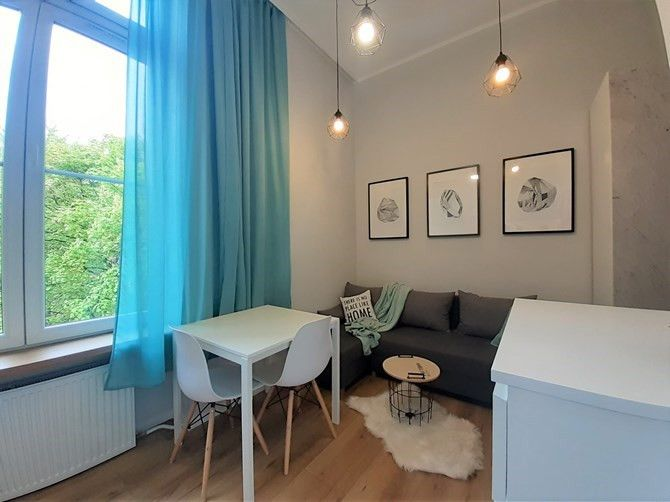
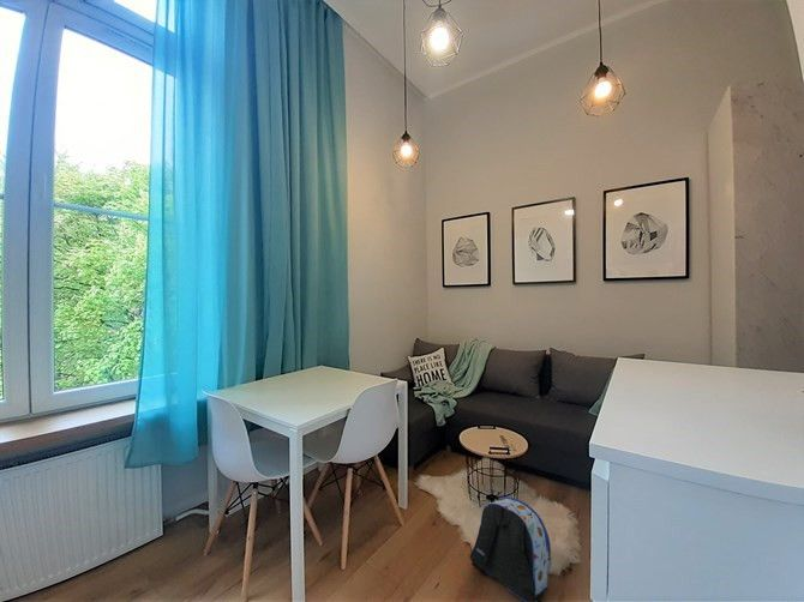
+ backpack [468,495,552,602]
